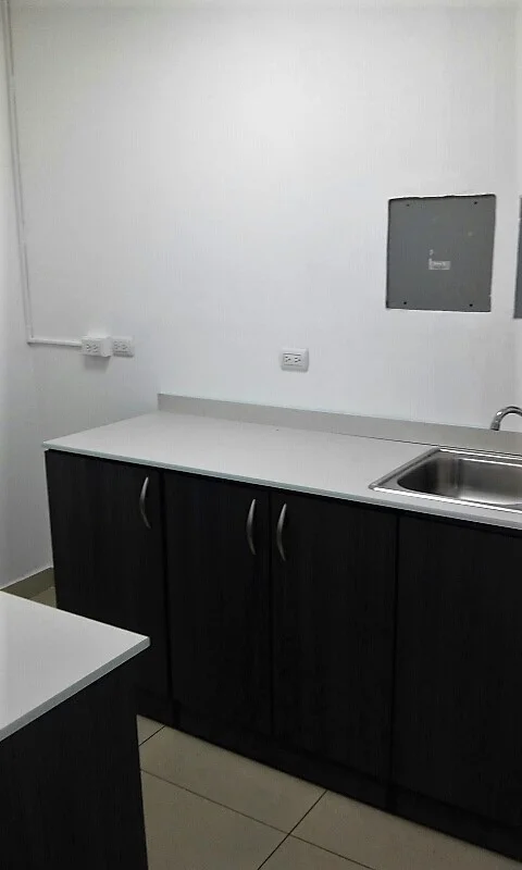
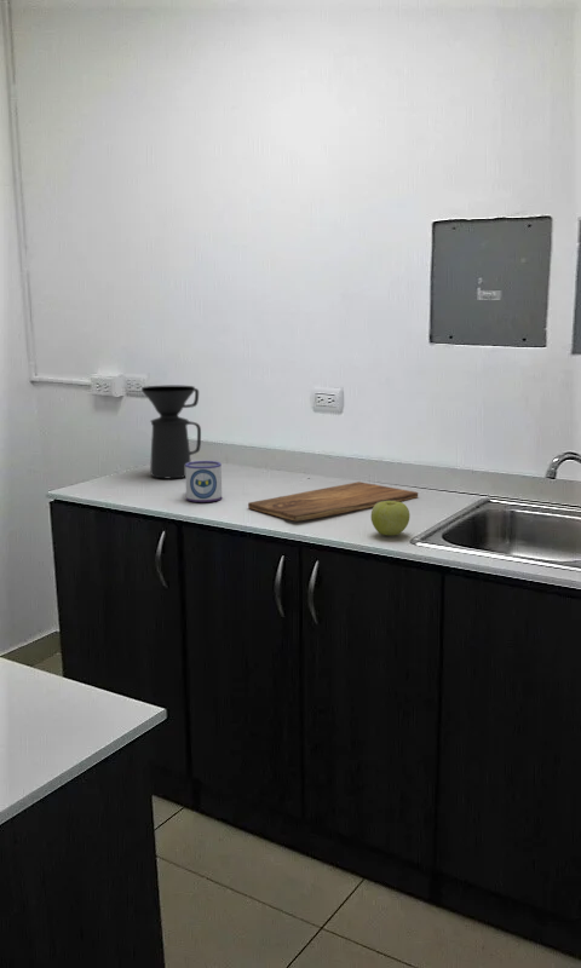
+ coffee maker [140,385,202,479]
+ mug [184,460,223,503]
+ cutting board [247,480,419,523]
+ apple [370,501,410,537]
